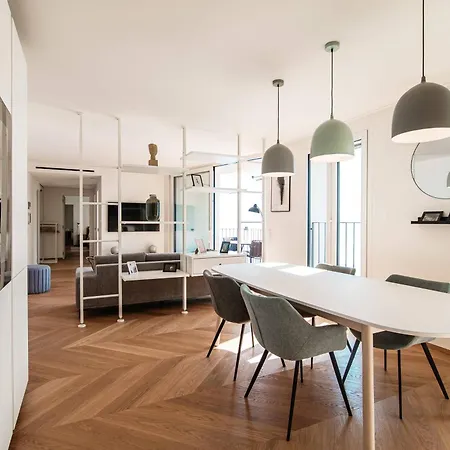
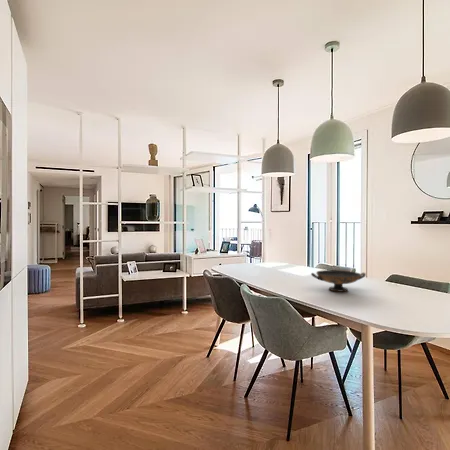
+ decorative bowl [310,269,367,293]
